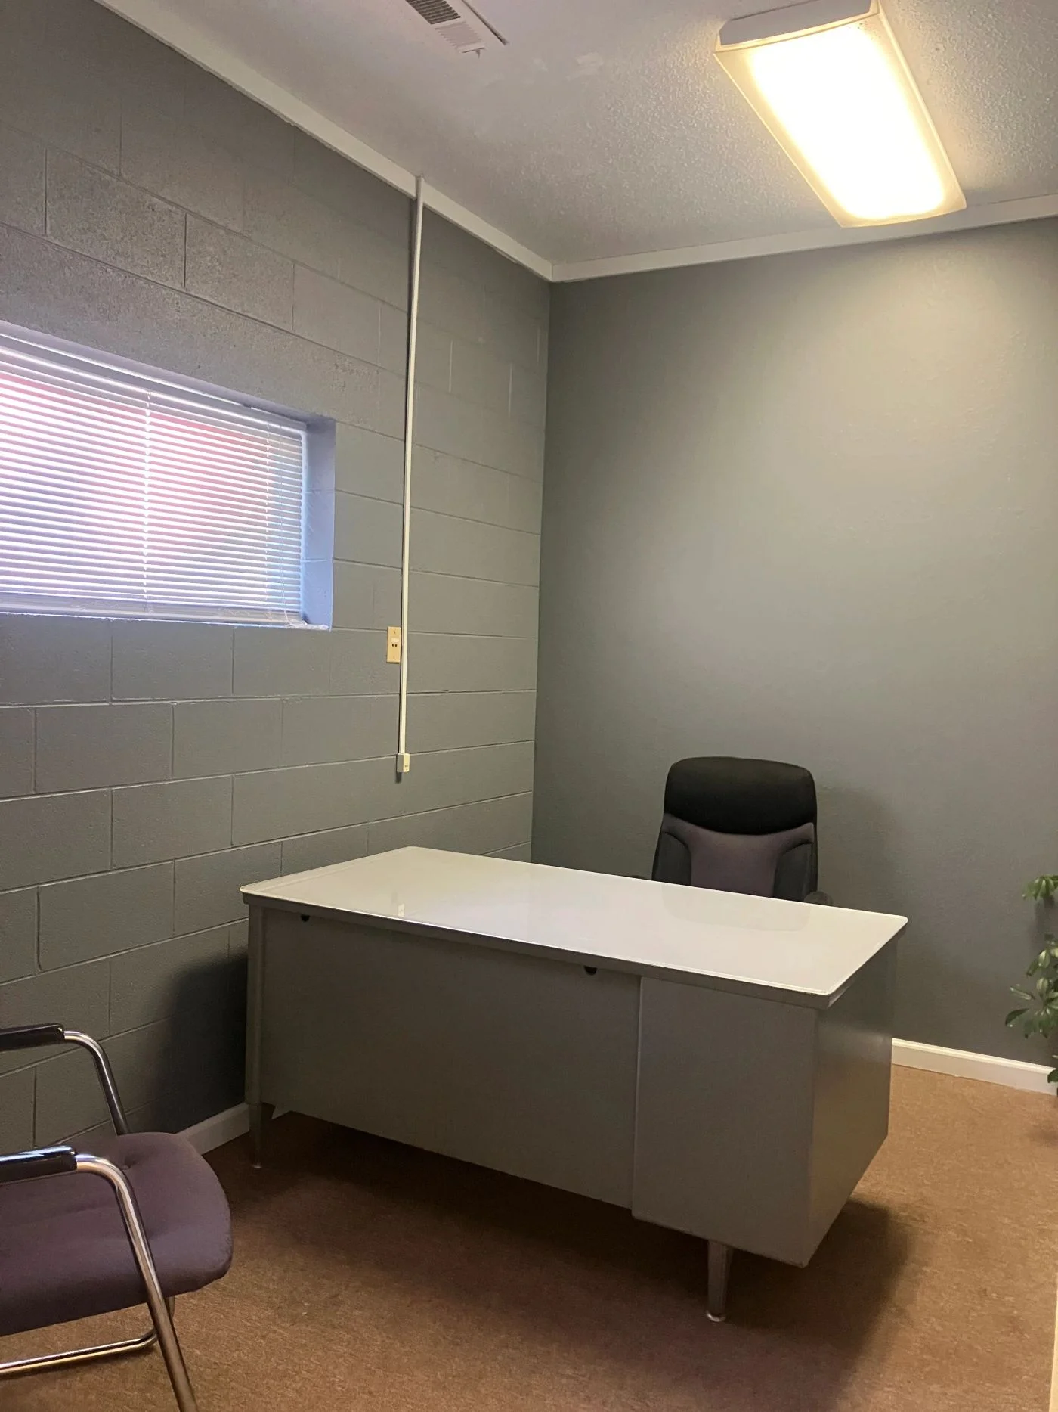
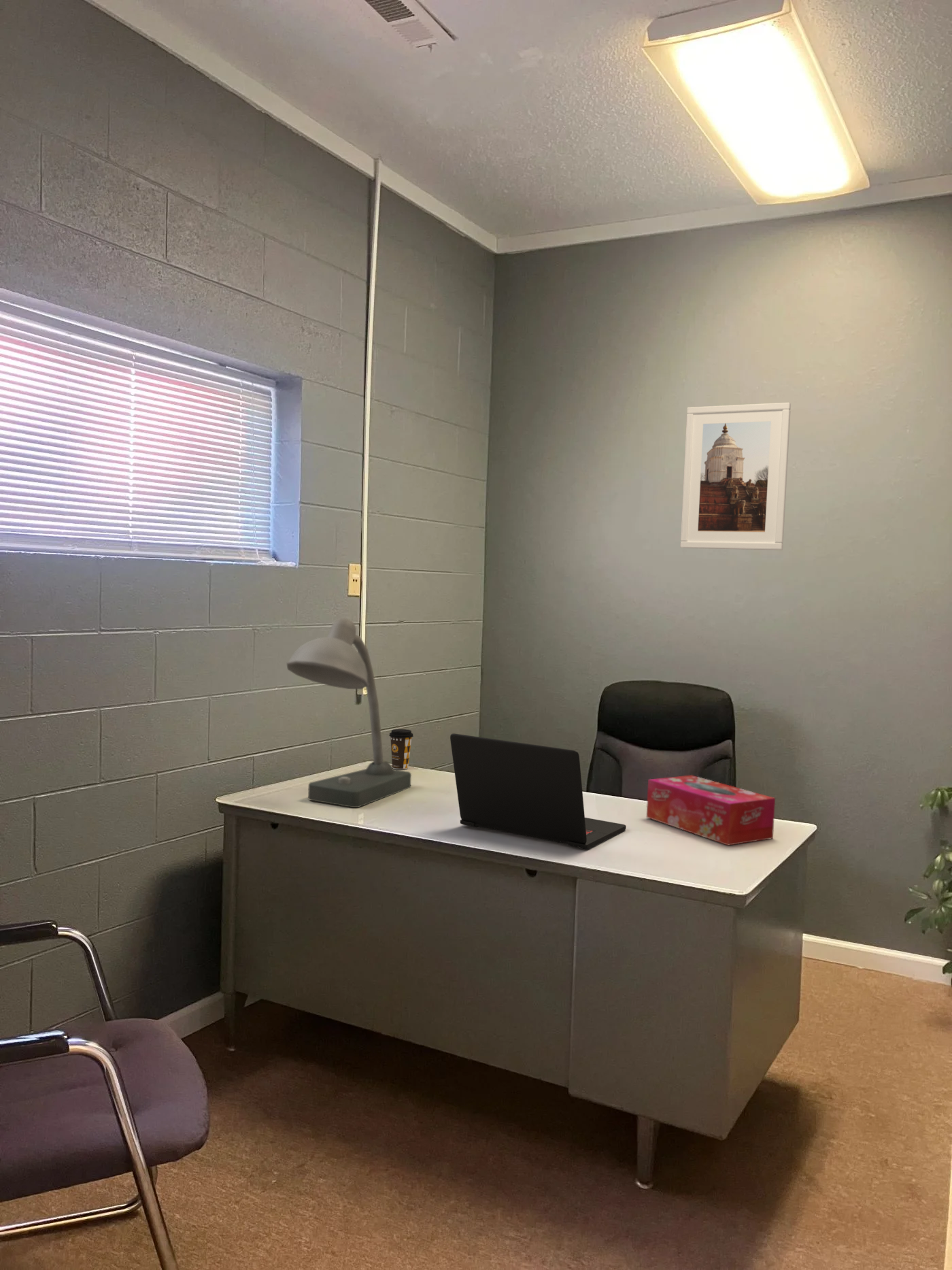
+ tissue box [646,775,776,846]
+ coffee cup [388,729,414,770]
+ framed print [679,402,792,551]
+ laptop [449,733,626,850]
+ desk lamp [286,618,412,808]
